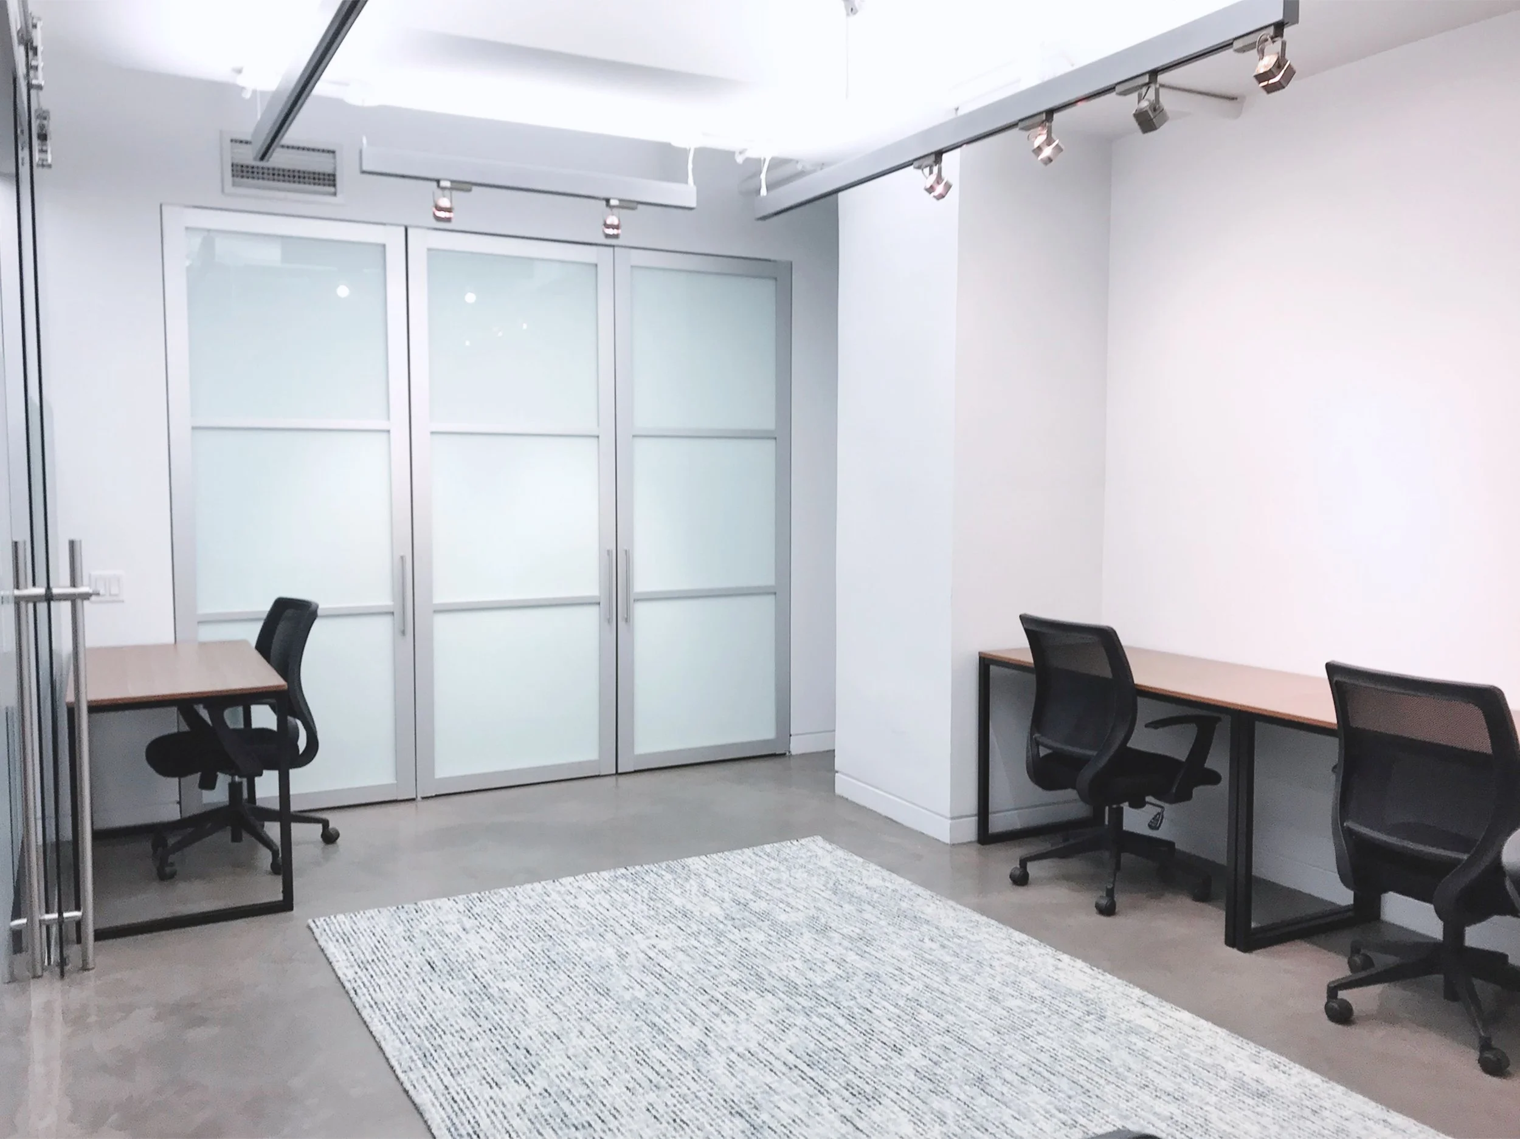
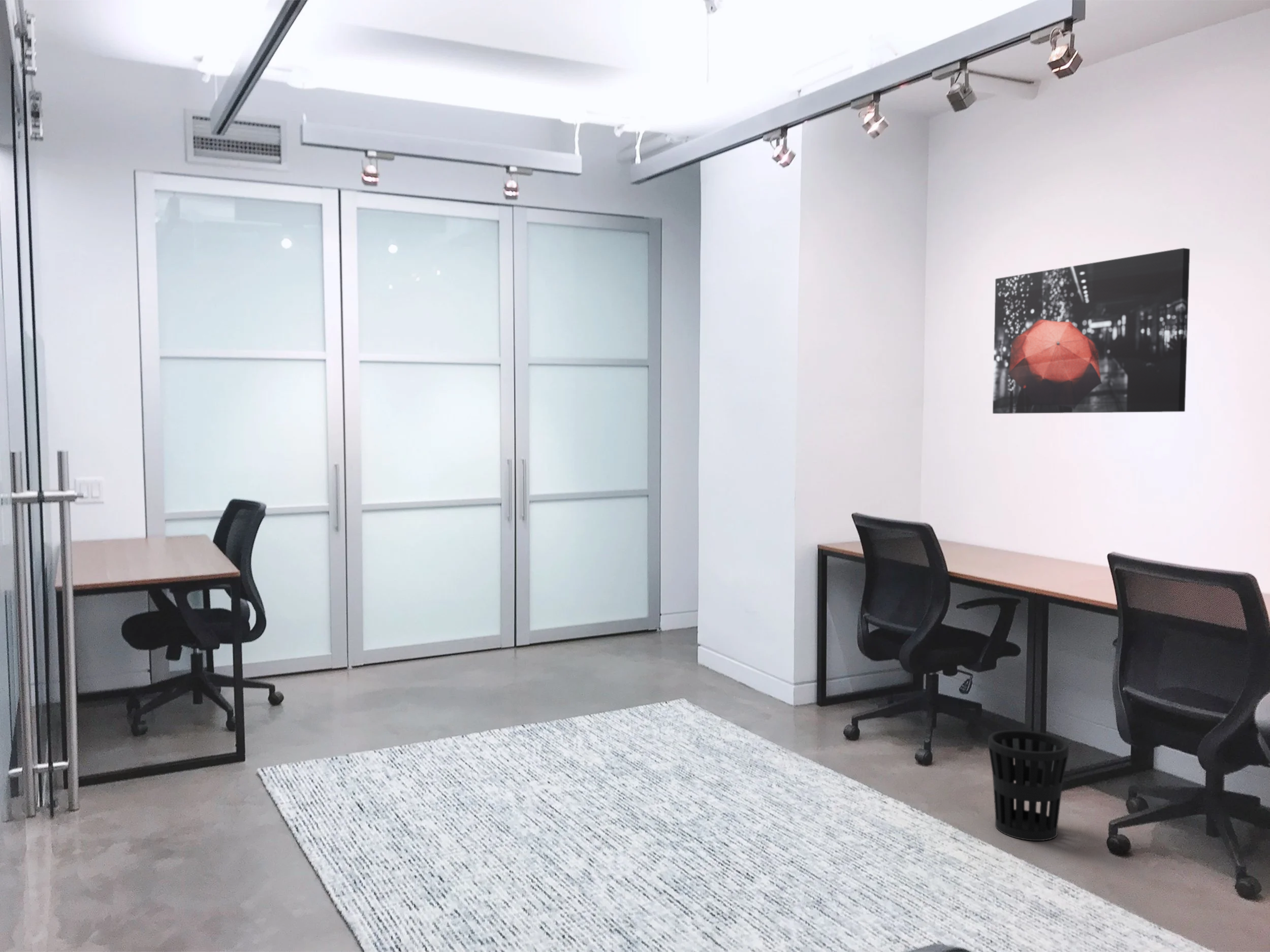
+ wall art [992,247,1190,414]
+ wastebasket [988,730,1069,841]
